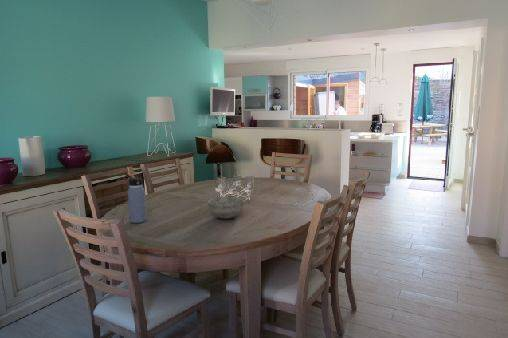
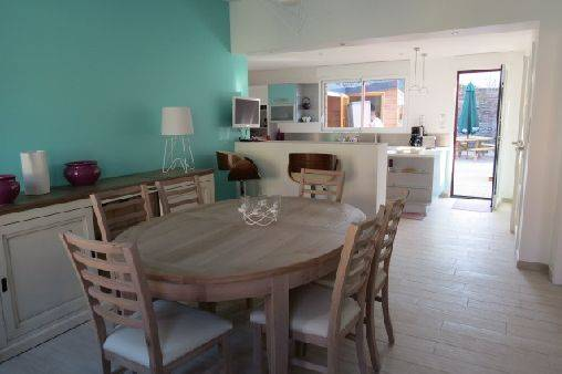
- water bottle [124,172,148,224]
- bowl [207,196,245,220]
